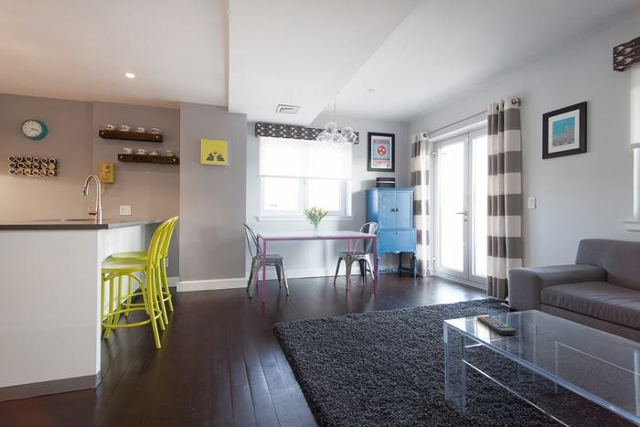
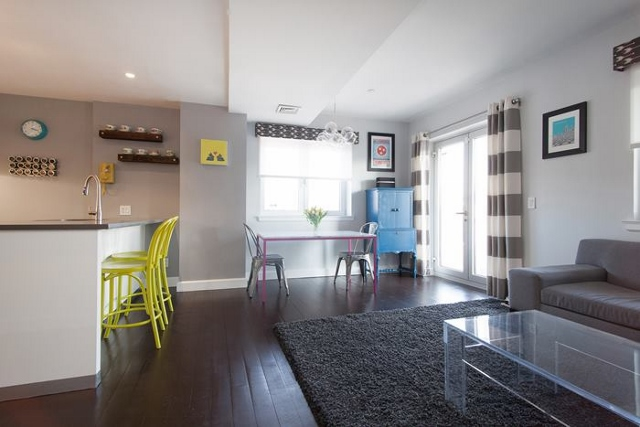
- remote control [476,315,517,336]
